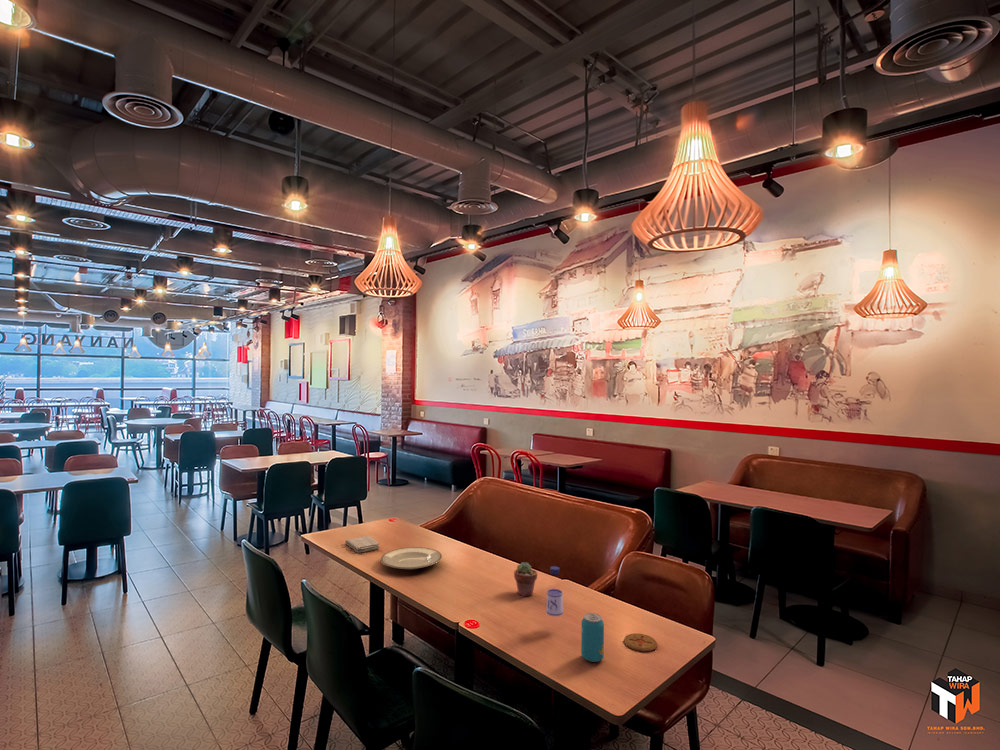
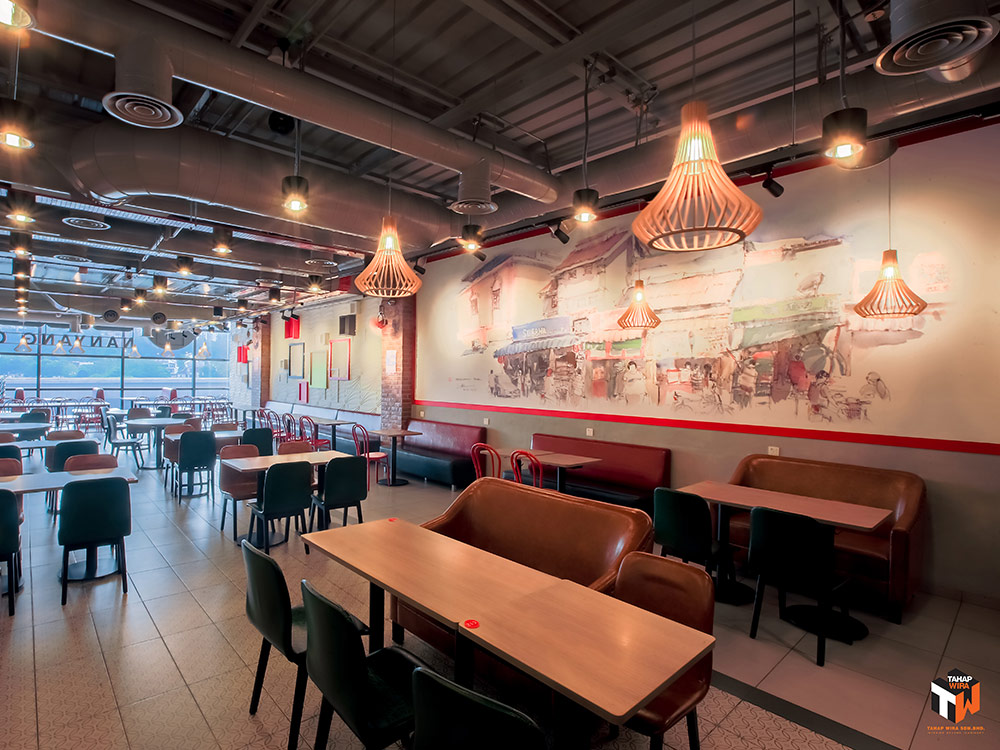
- coaster [623,633,658,653]
- beverage can [580,612,605,663]
- washcloth [344,535,380,554]
- water bottle [545,565,564,617]
- plate [380,546,443,571]
- potted succulent [513,561,538,598]
